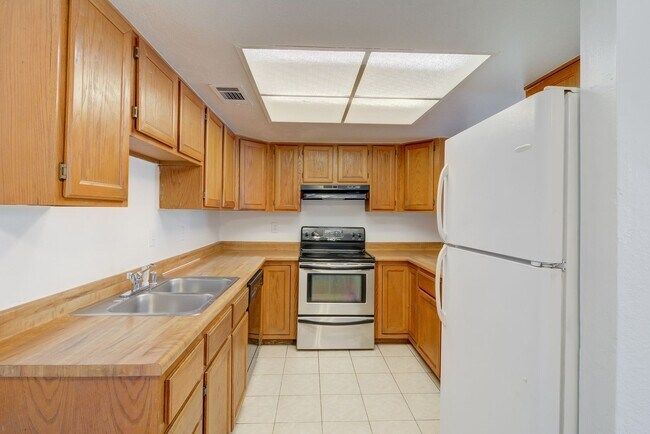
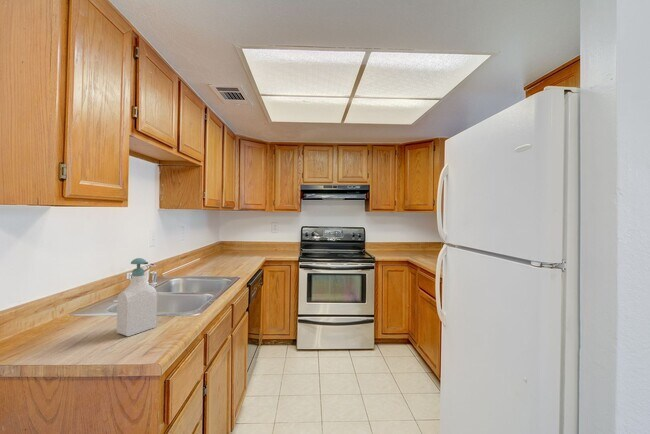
+ soap bottle [116,257,158,337]
